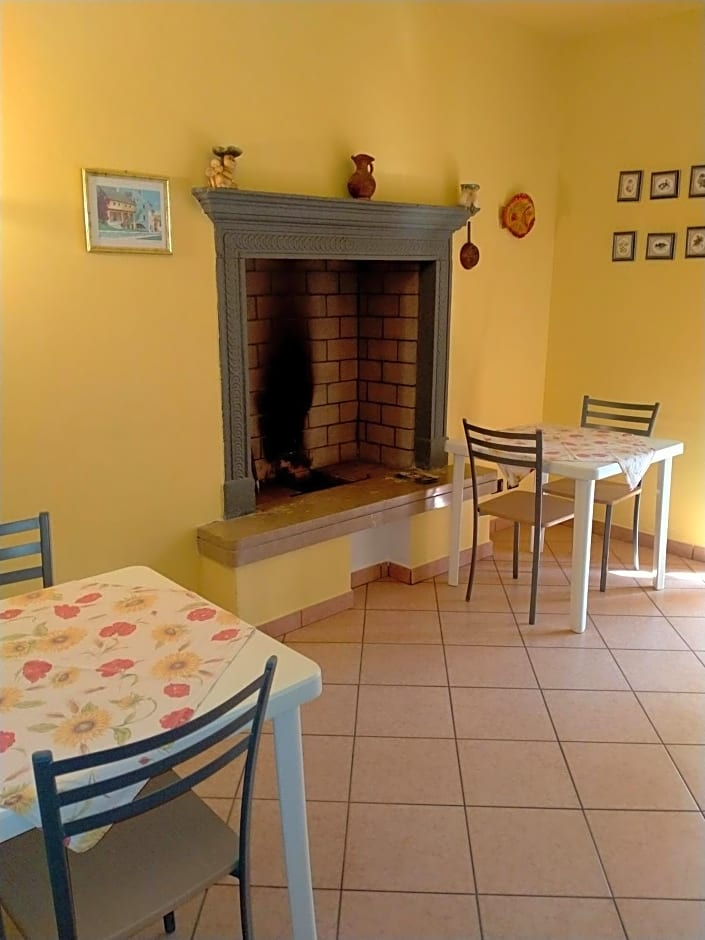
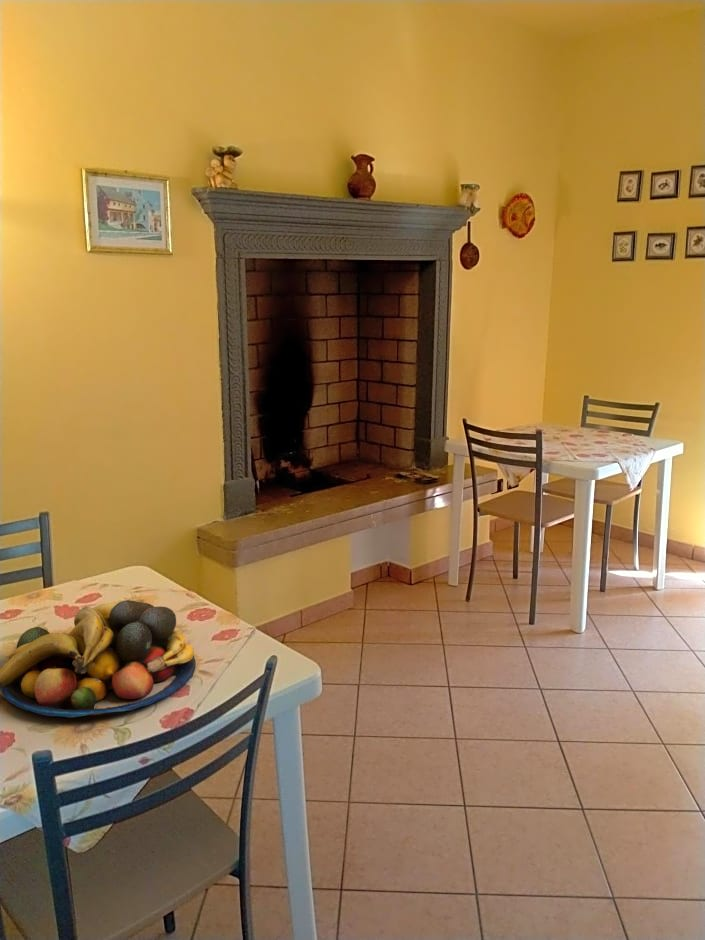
+ fruit bowl [0,599,197,718]
